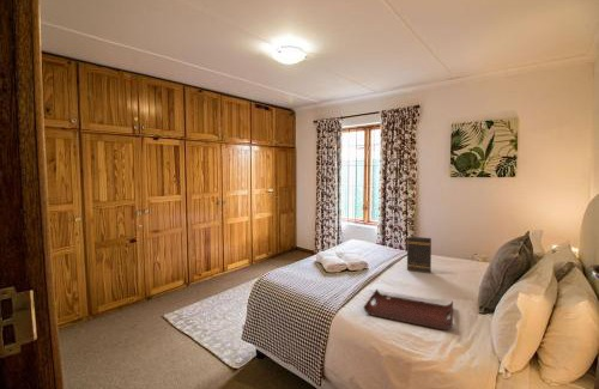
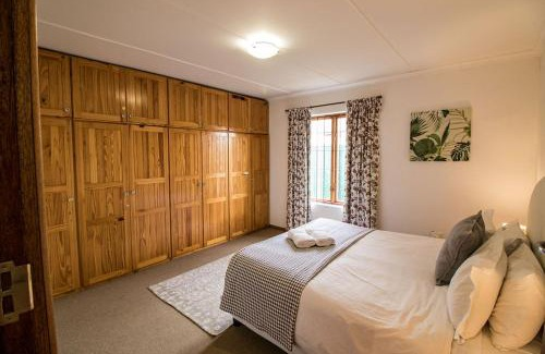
- book [406,236,432,274]
- serving tray [362,287,454,332]
